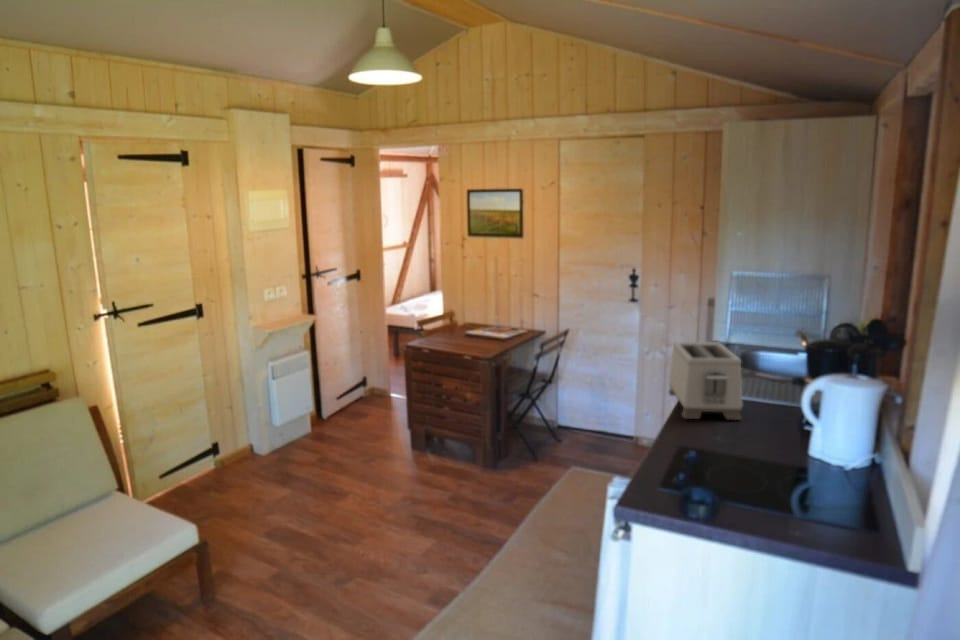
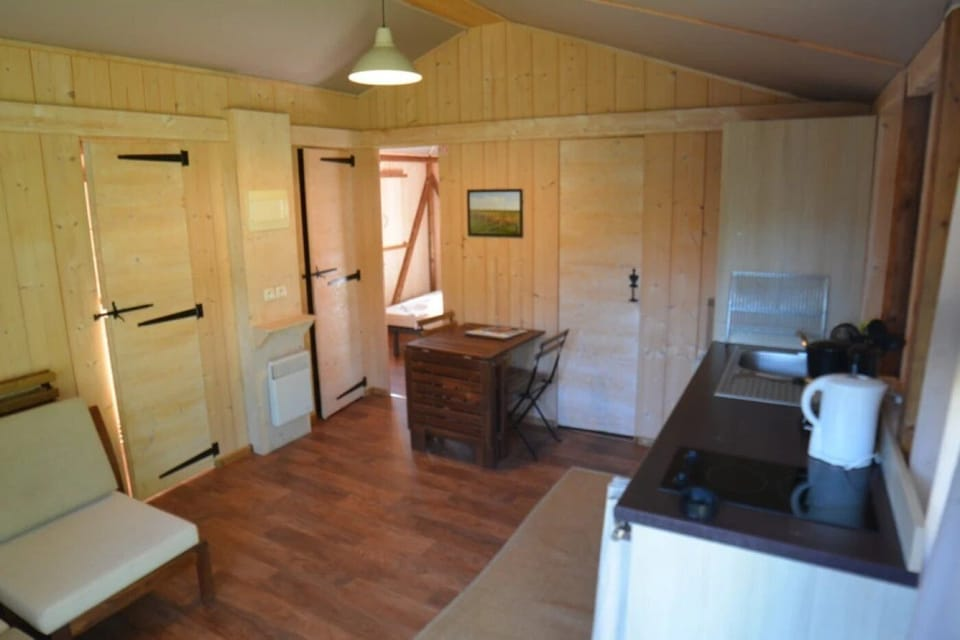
- toaster [667,341,743,421]
